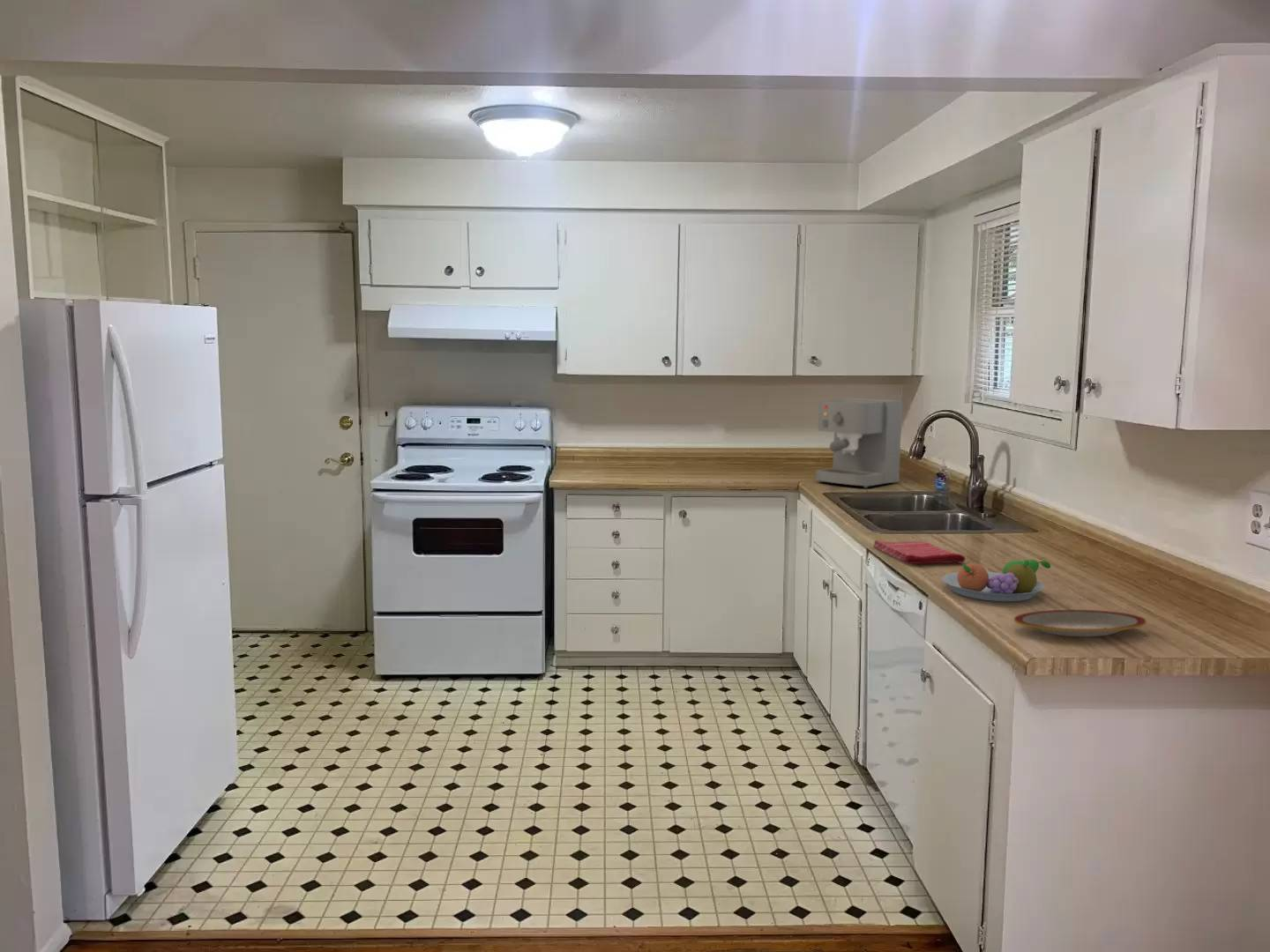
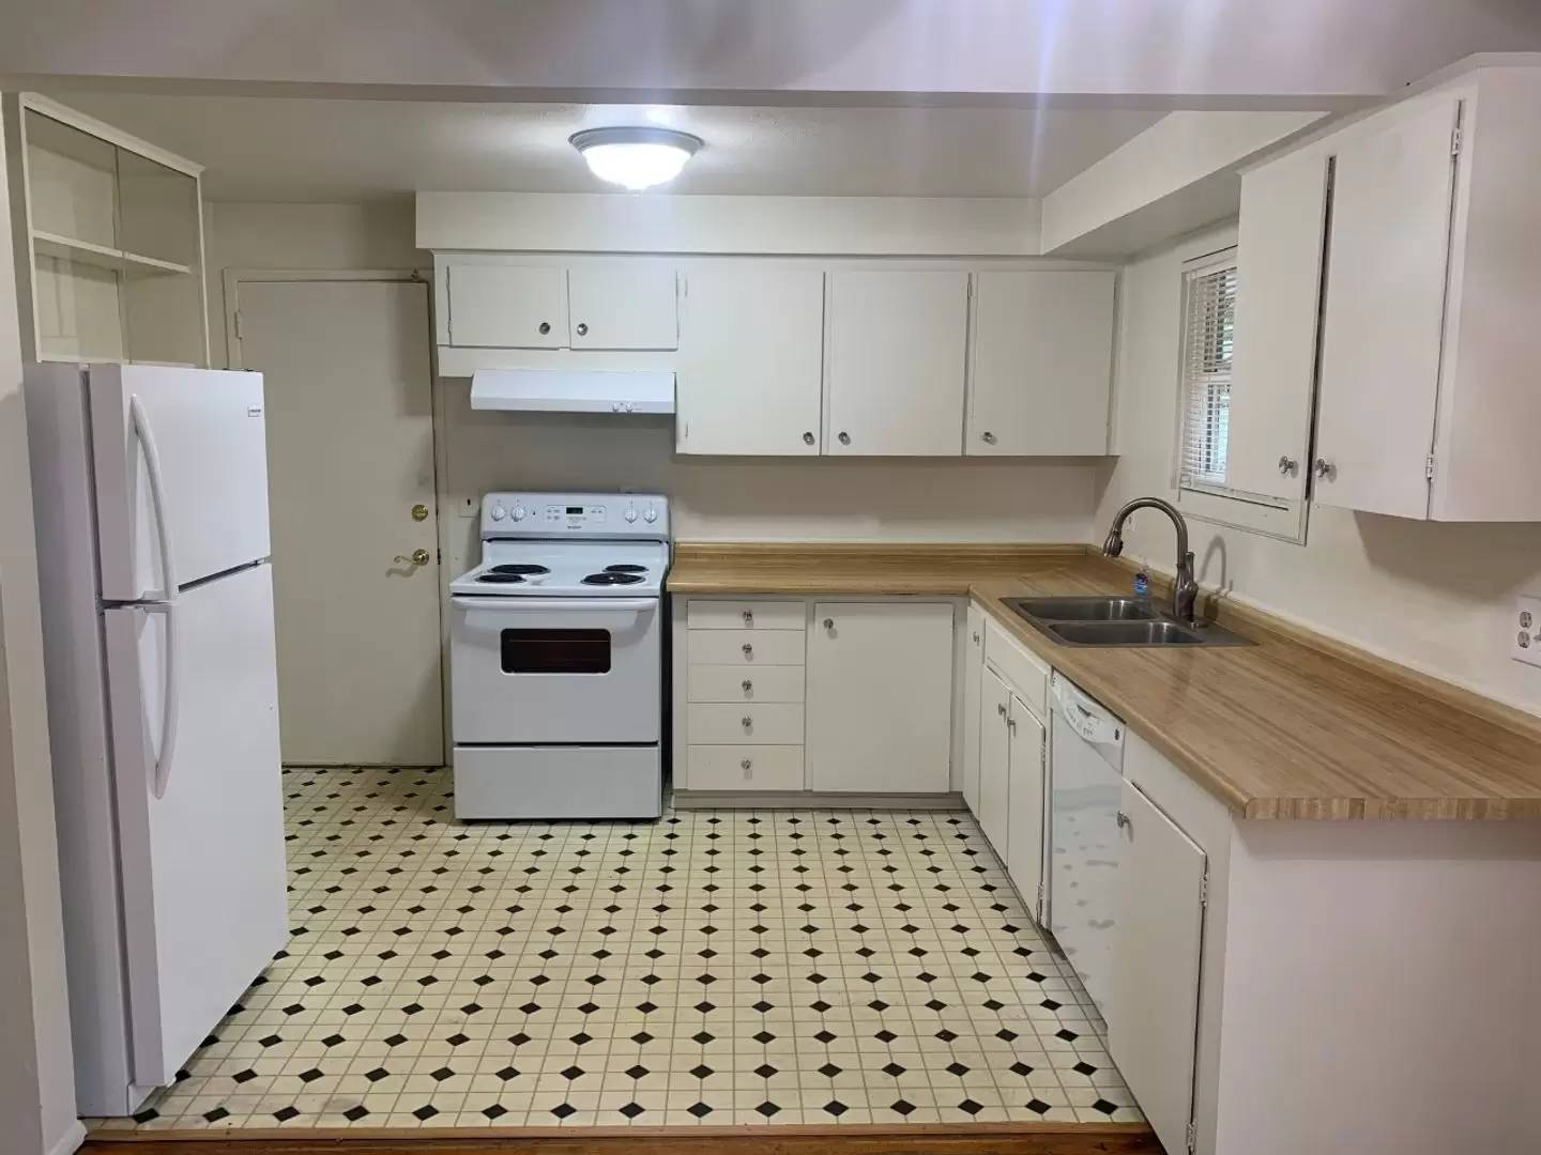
- plate [1013,609,1147,637]
- fruit bowl [941,559,1051,602]
- coffee maker [815,398,903,489]
- dish towel [872,539,967,565]
